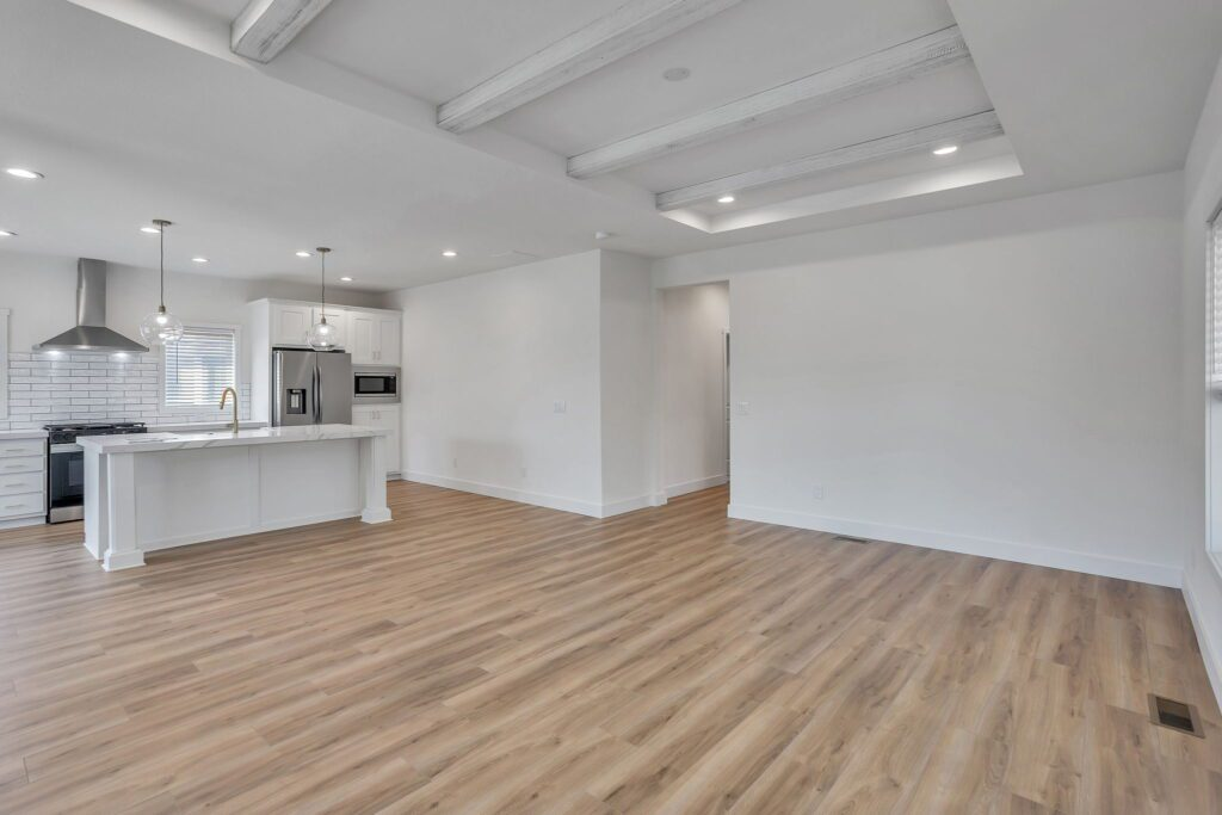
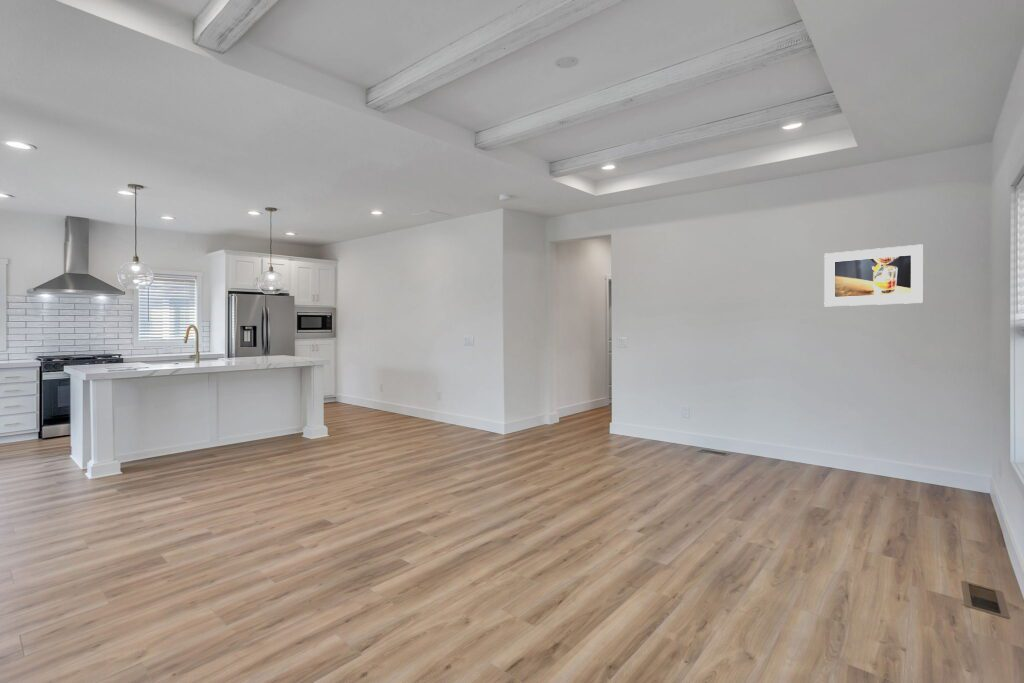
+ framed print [823,243,924,307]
